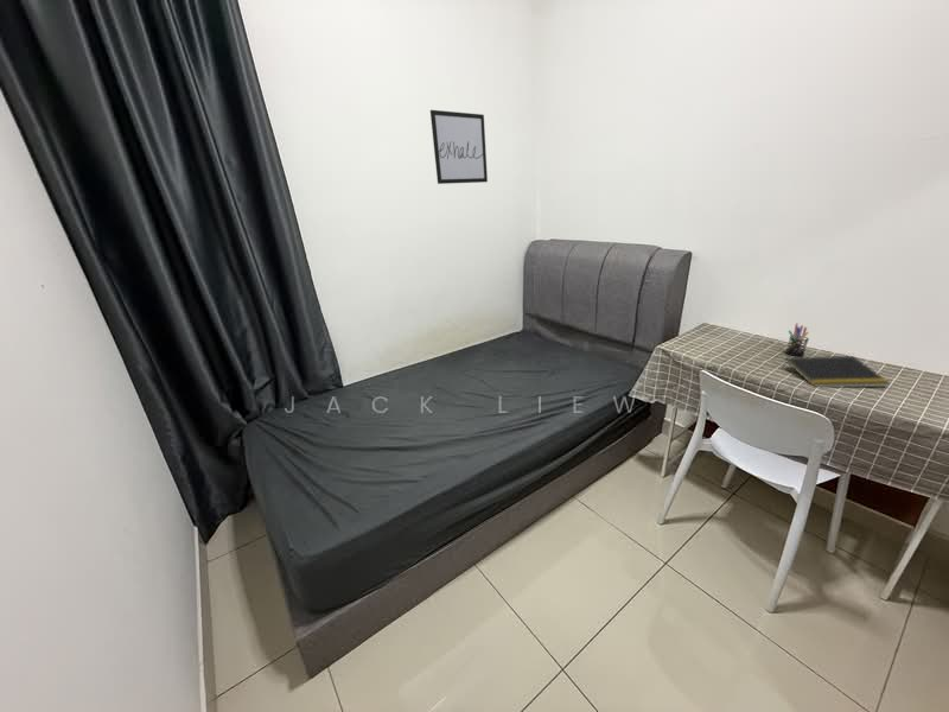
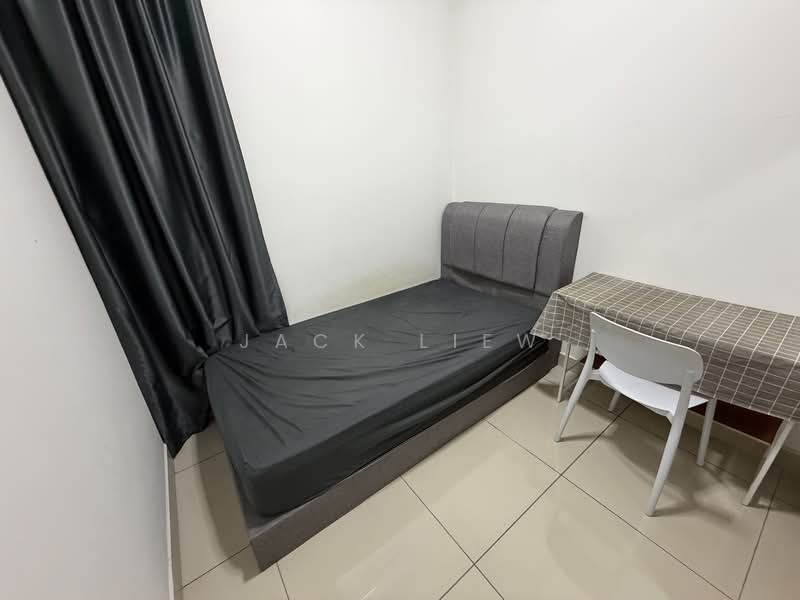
- pen holder [784,323,810,357]
- wall art [429,109,489,185]
- notepad [781,355,892,388]
